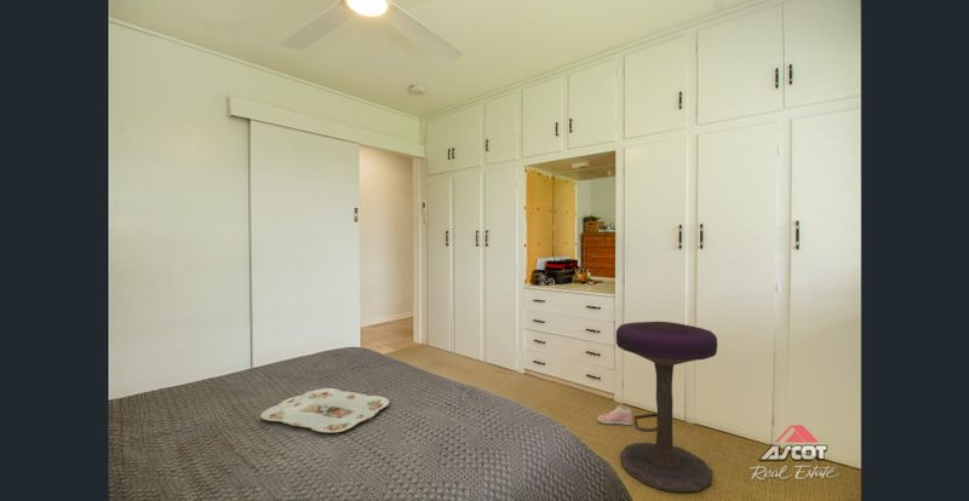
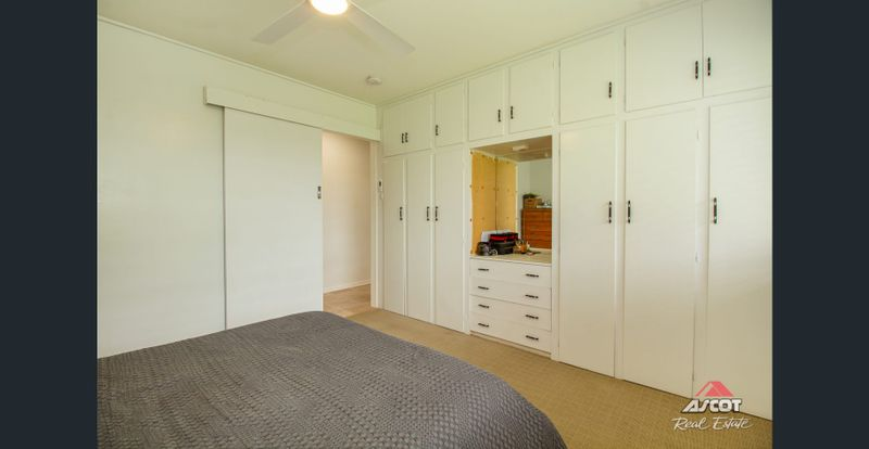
- sneaker [596,404,633,426]
- serving tray [259,387,390,433]
- stool [615,321,718,493]
